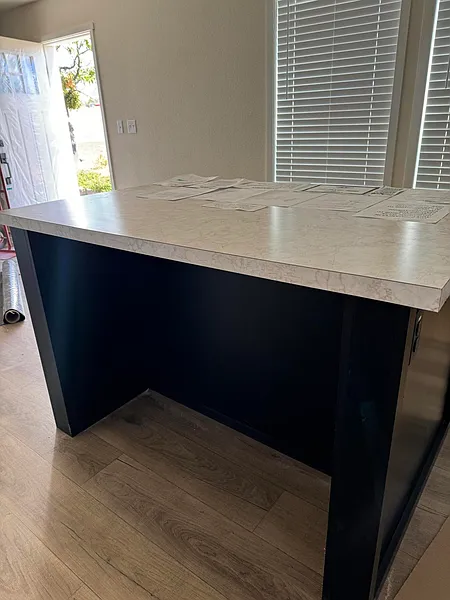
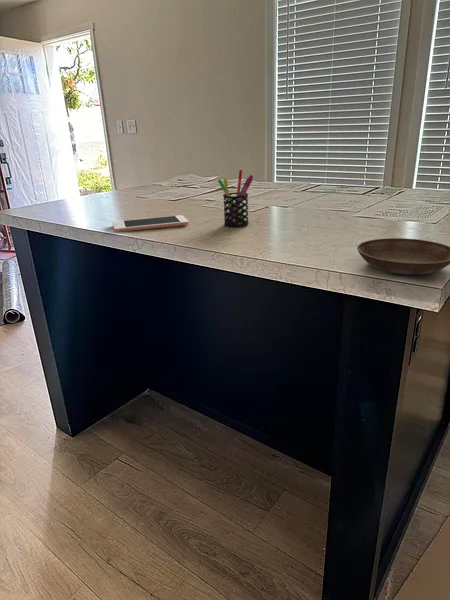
+ cell phone [112,214,189,233]
+ saucer [356,237,450,276]
+ pen holder [217,169,254,228]
